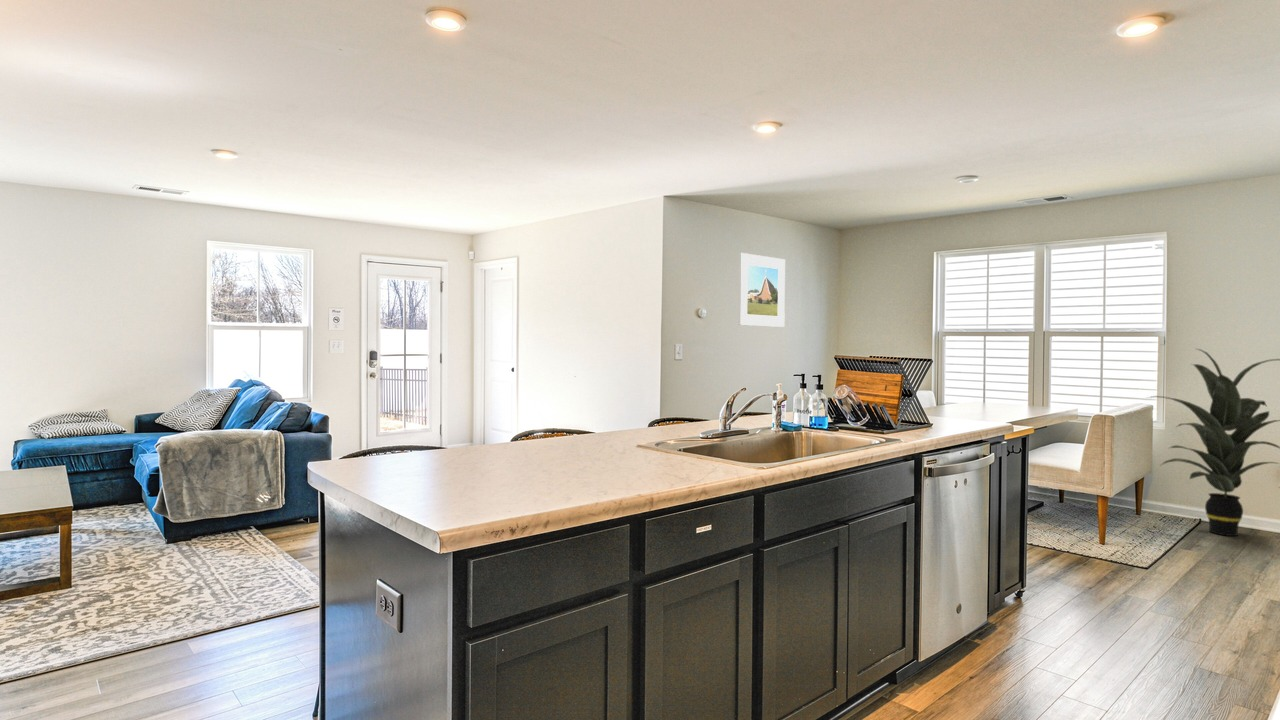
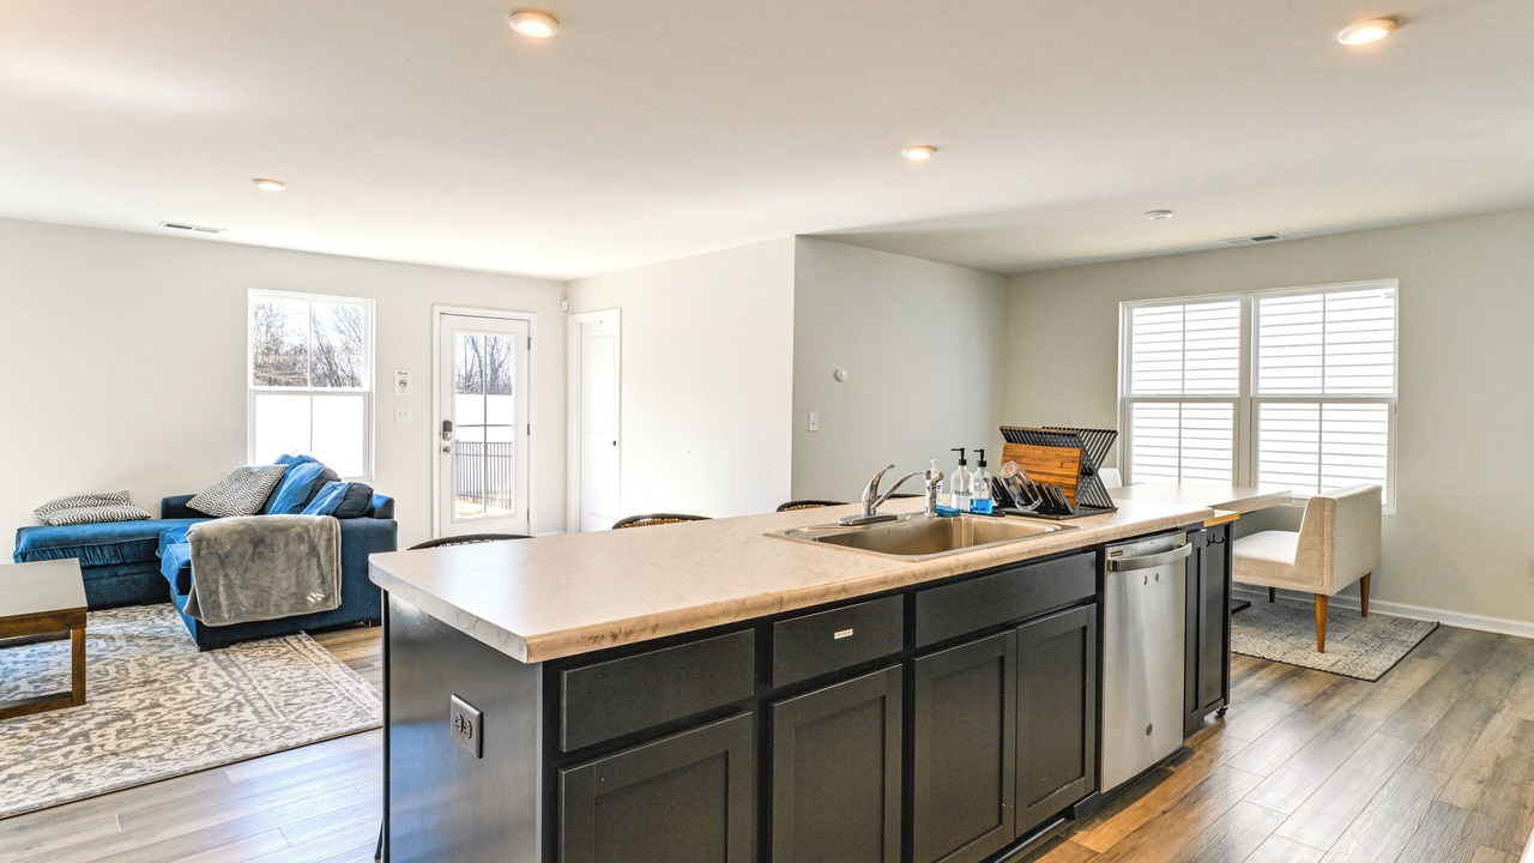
- indoor plant [1146,348,1280,537]
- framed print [737,252,786,328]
